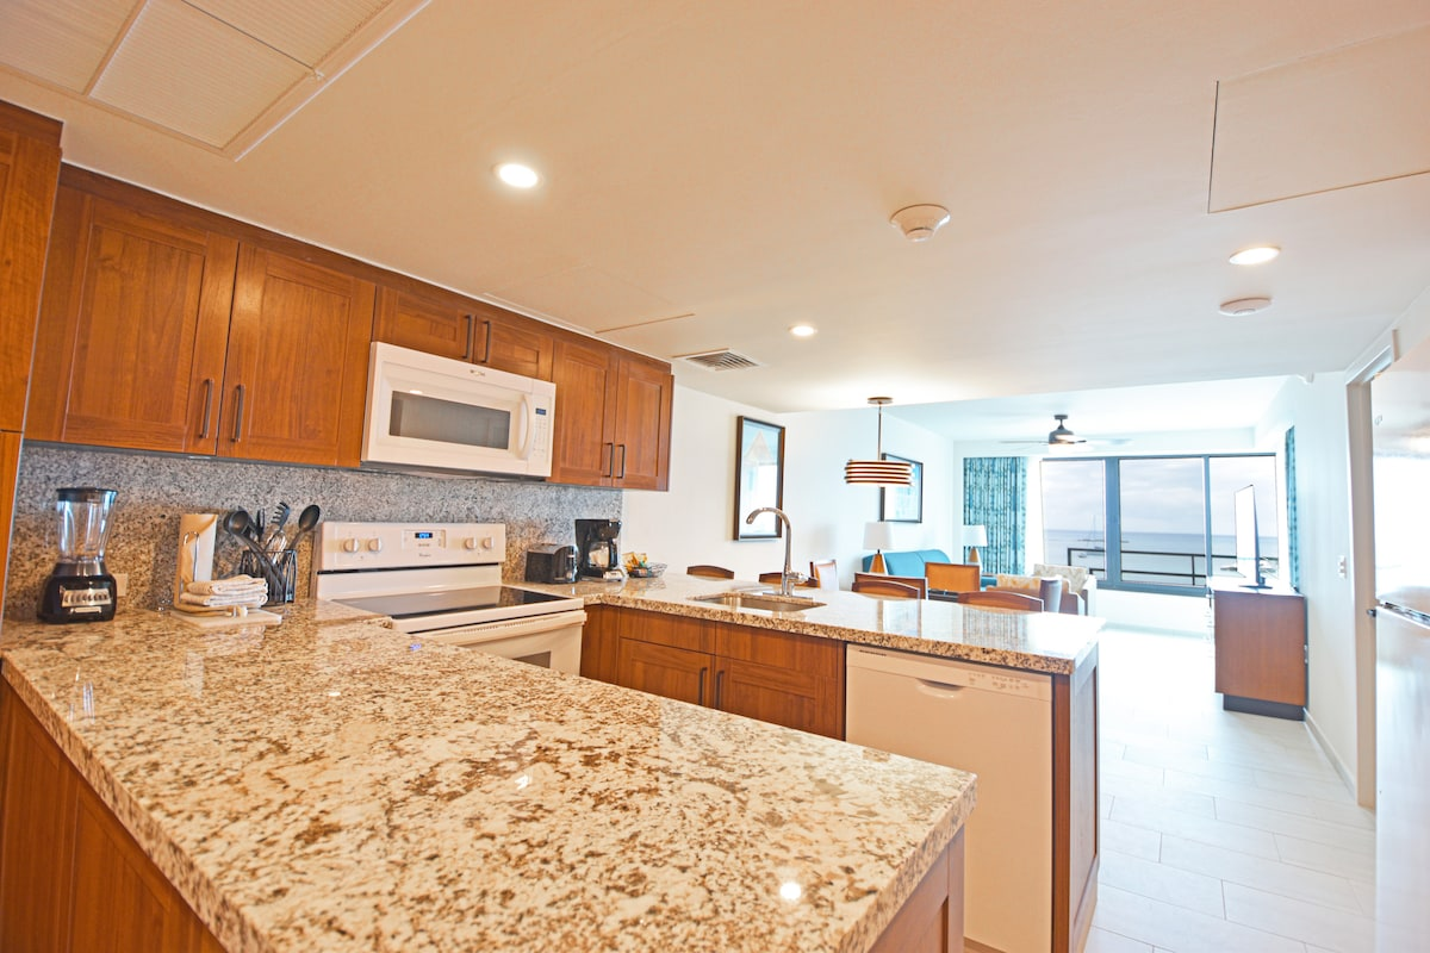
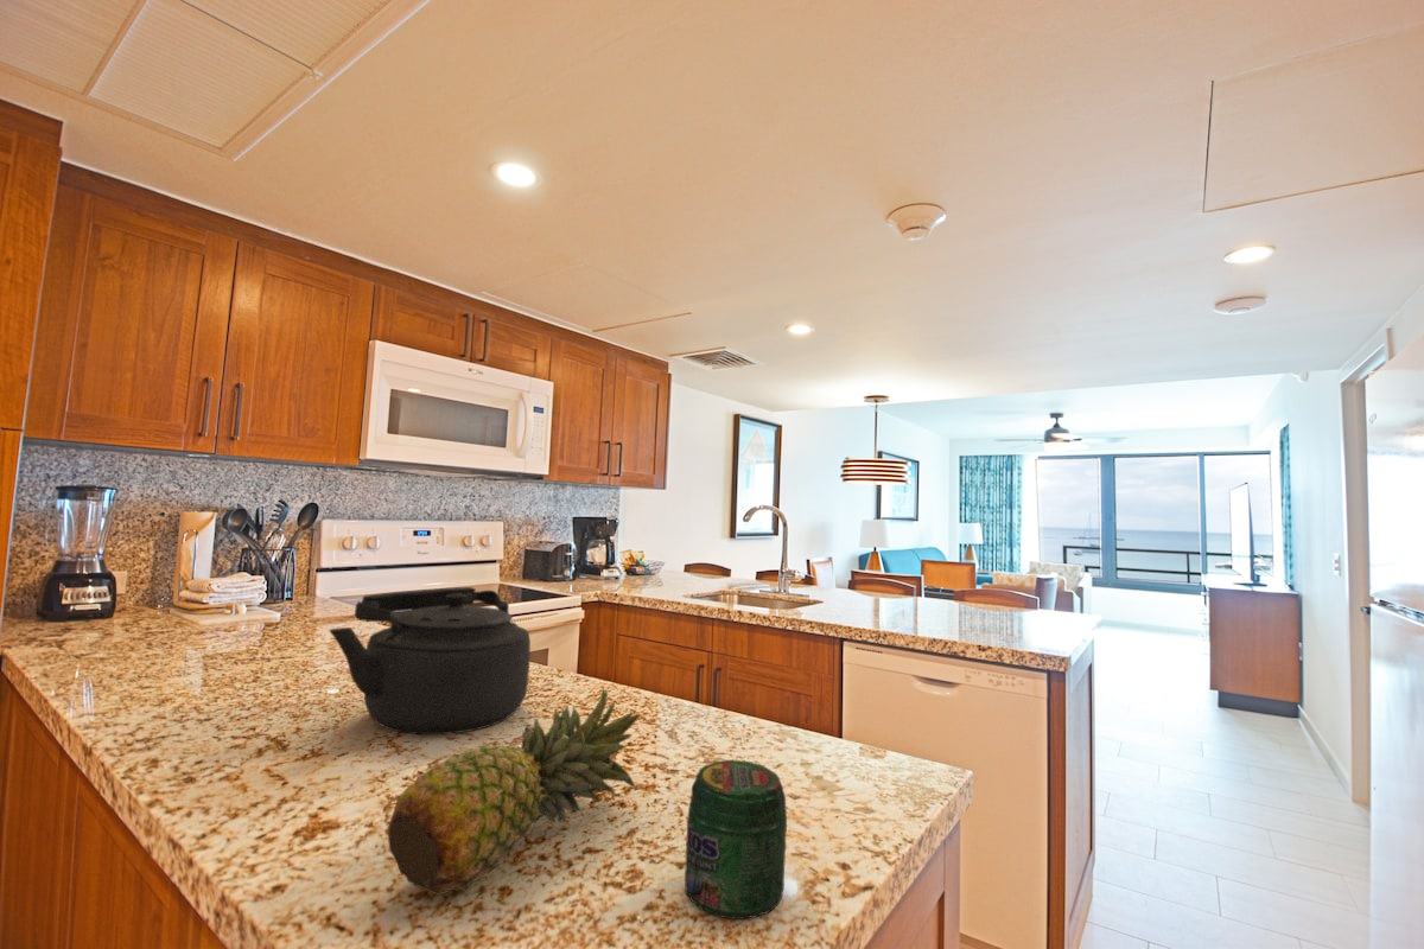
+ jar [684,759,788,921]
+ kettle [328,586,532,735]
+ fruit [387,687,641,896]
